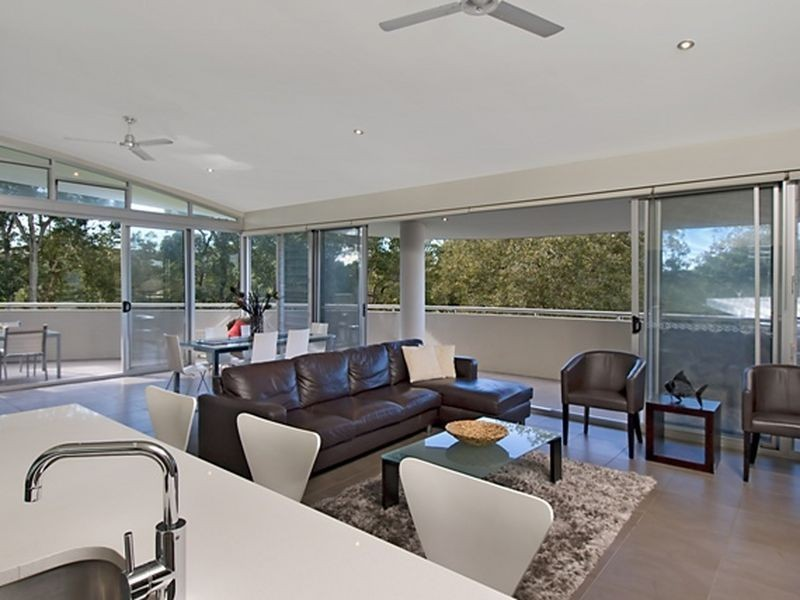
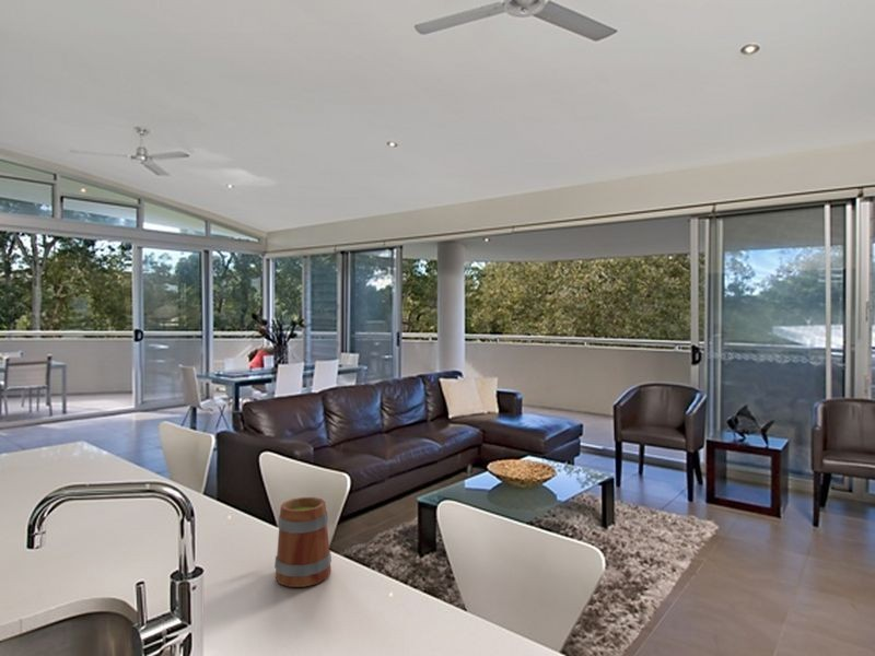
+ mug [273,496,332,588]
